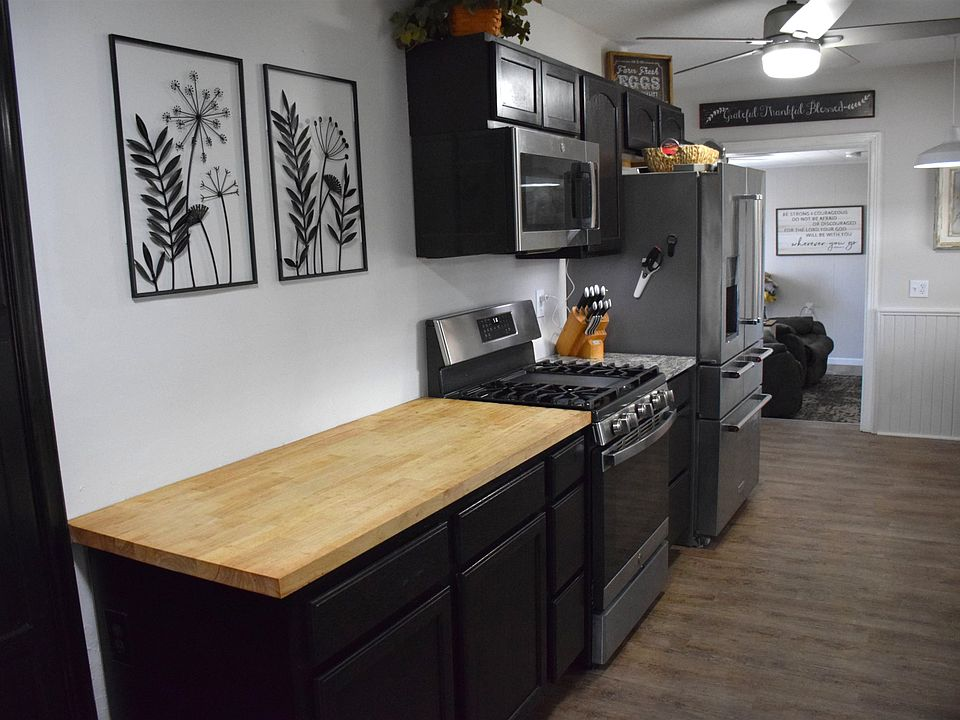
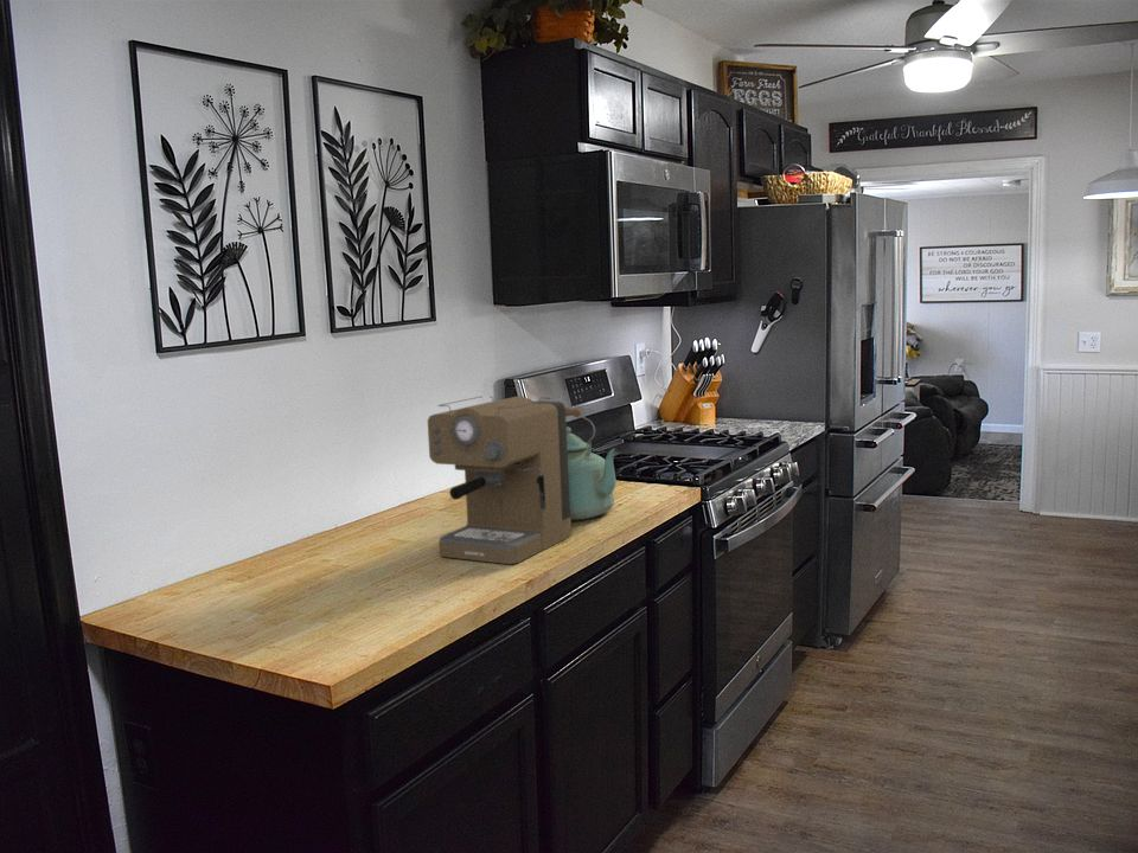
+ kettle [565,406,620,521]
+ coffee maker [427,395,573,565]
